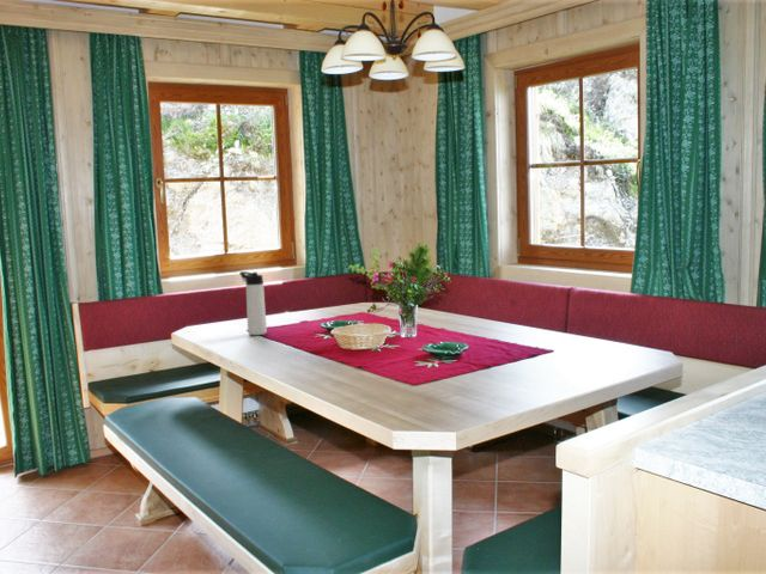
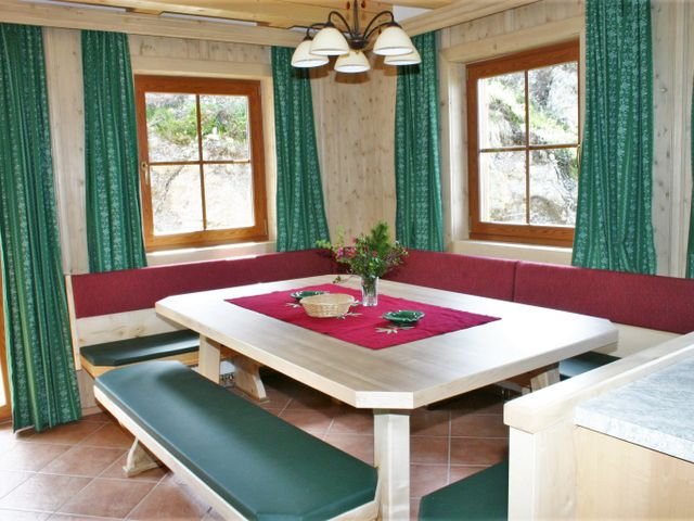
- thermos bottle [238,270,268,336]
